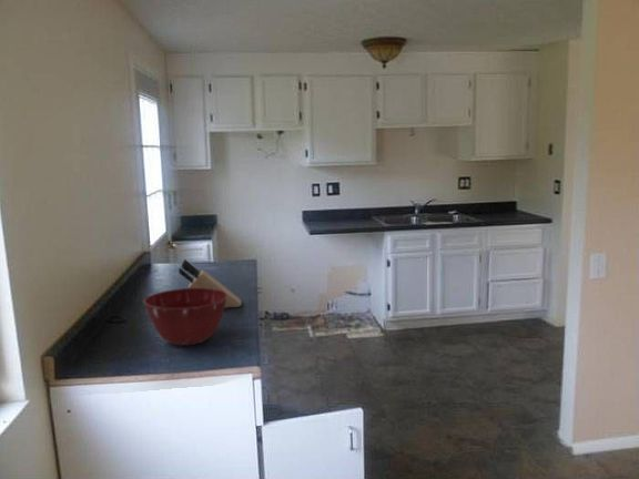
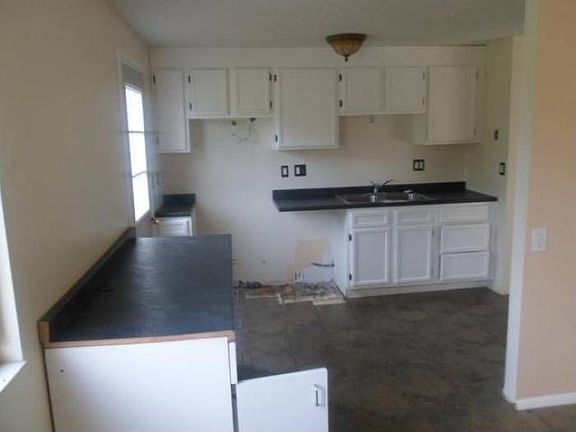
- mixing bowl [142,287,227,347]
- knife block [178,258,242,309]
